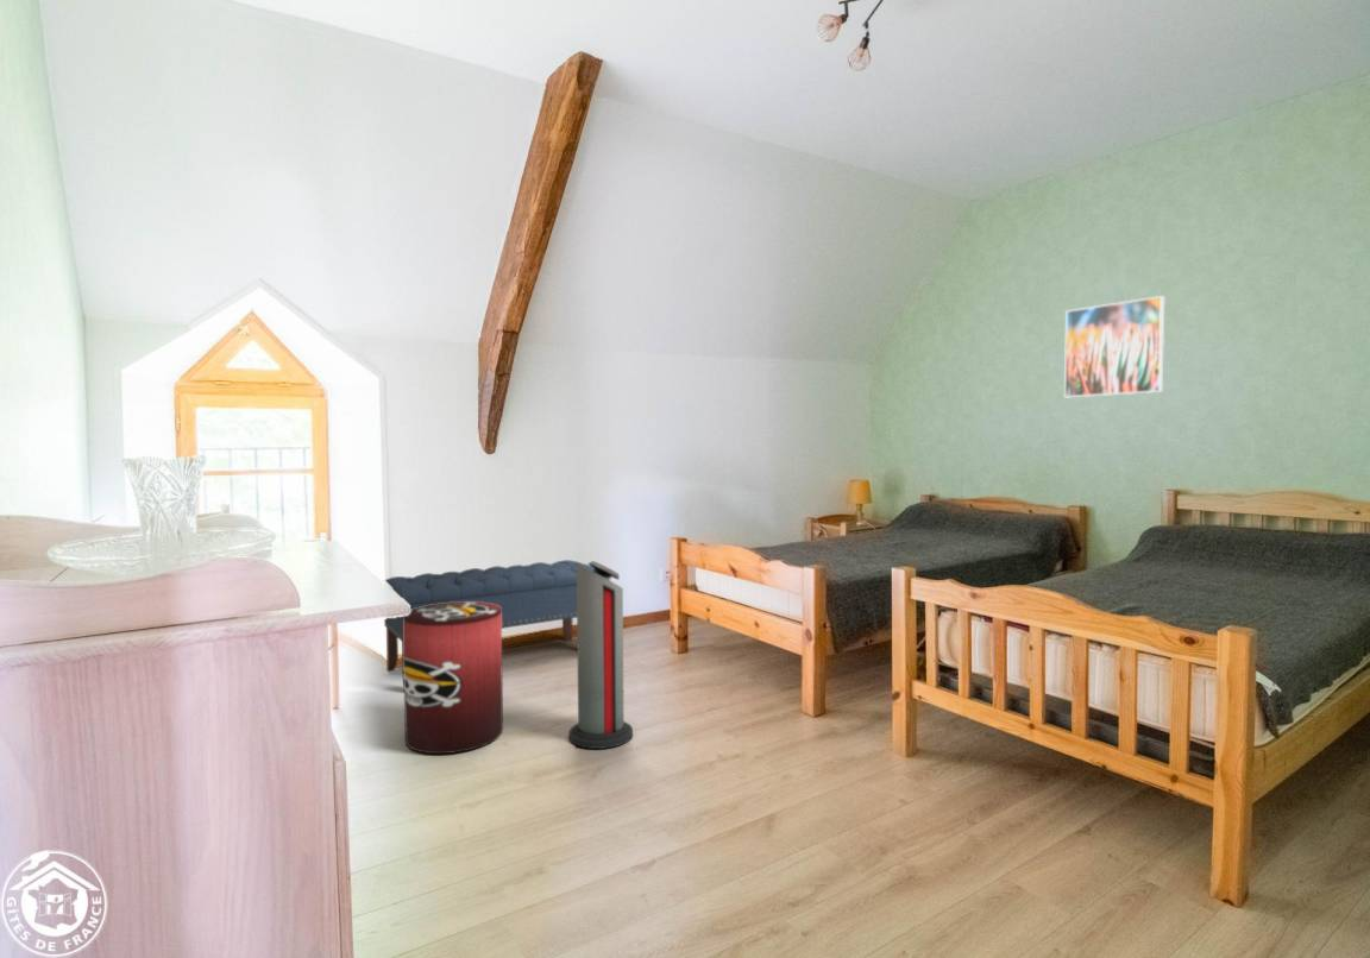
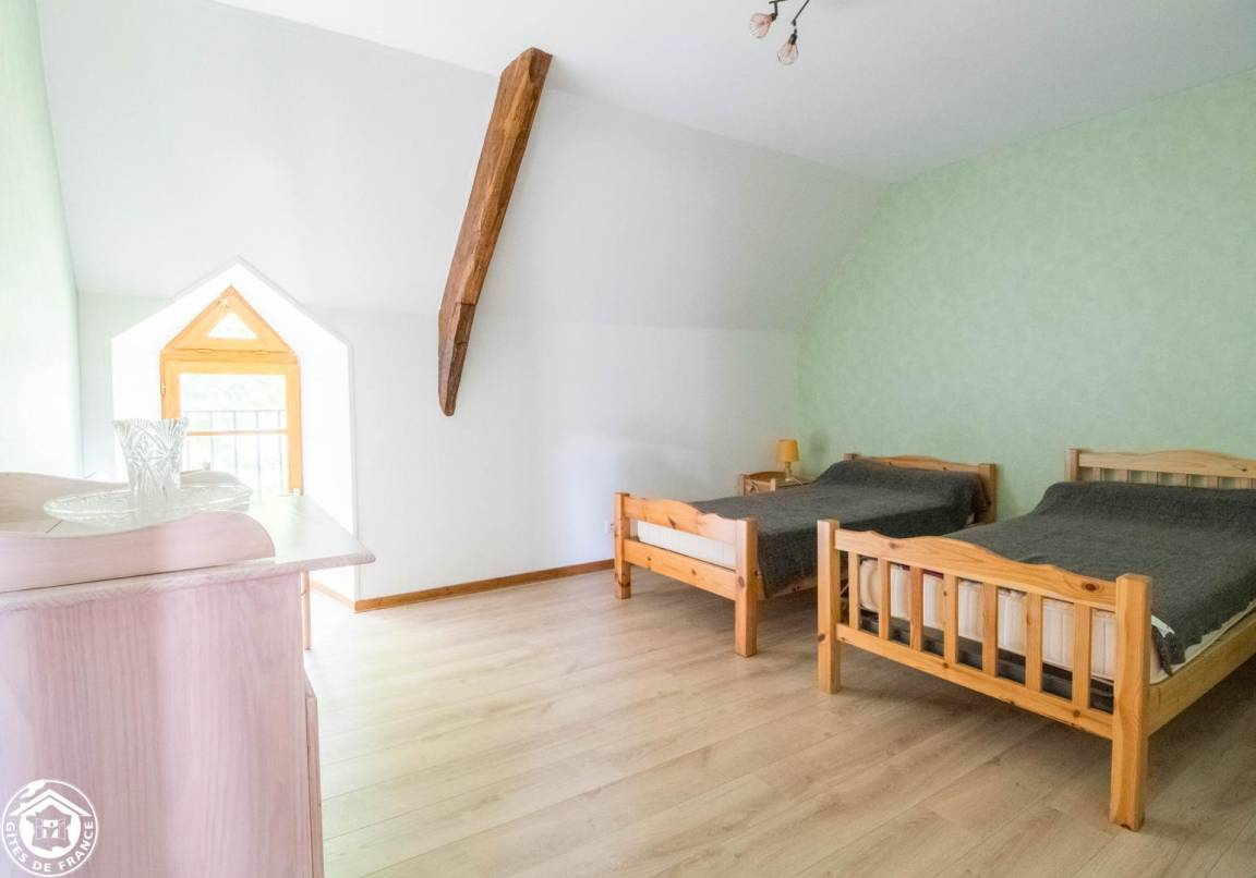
- bench [383,559,596,691]
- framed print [1063,295,1165,398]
- air purifier [568,560,634,750]
- waste bin [402,601,504,755]
